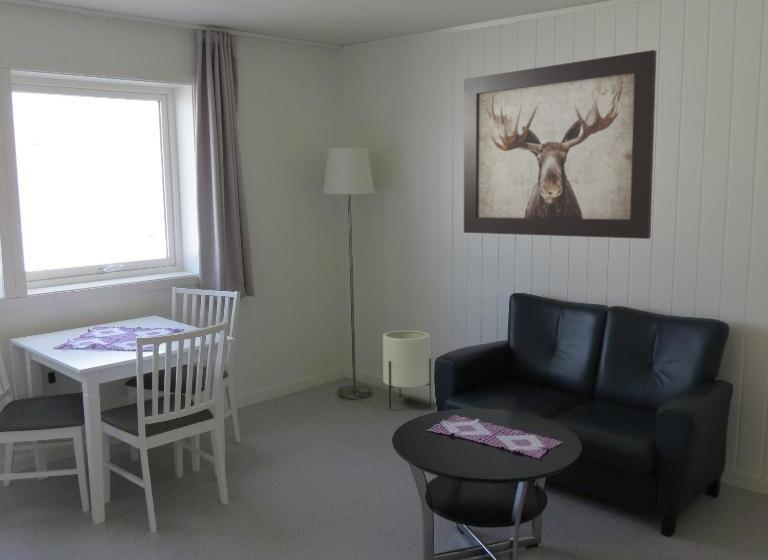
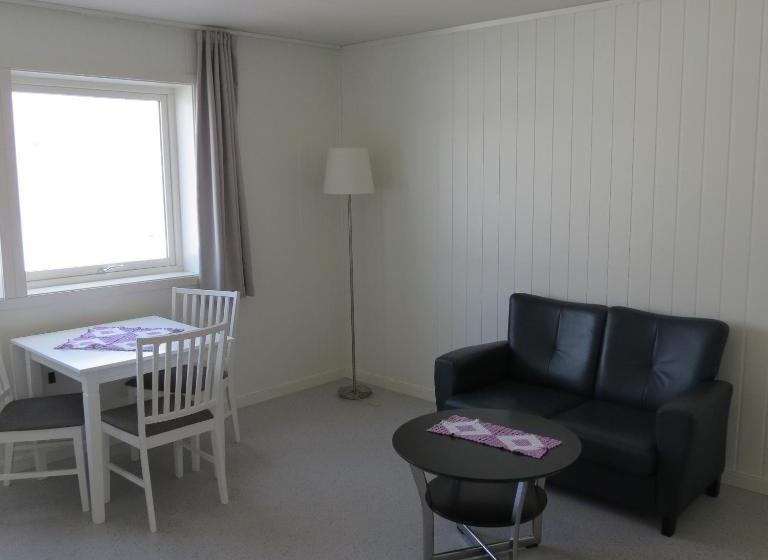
- planter [382,330,432,410]
- wall art [463,49,657,240]
